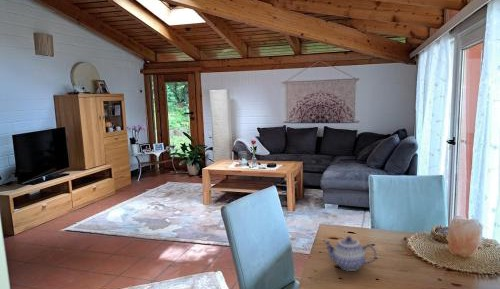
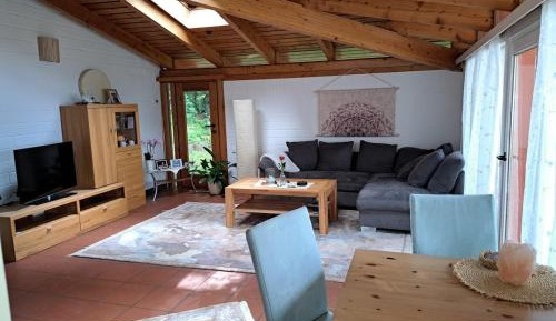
- teapot [323,235,377,272]
